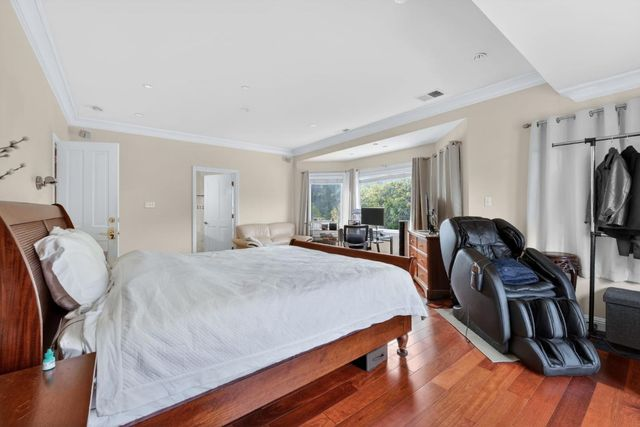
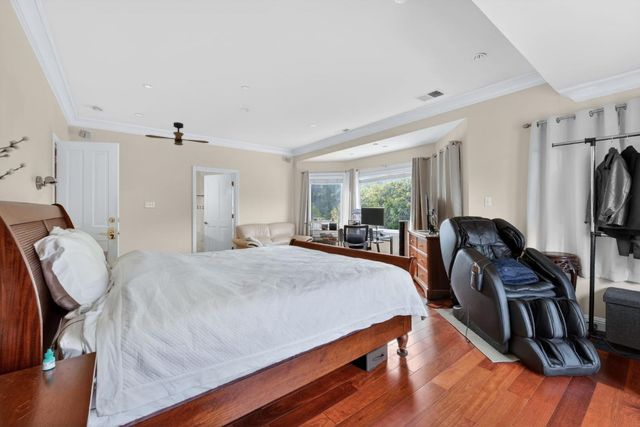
+ ceiling fan [144,121,210,146]
